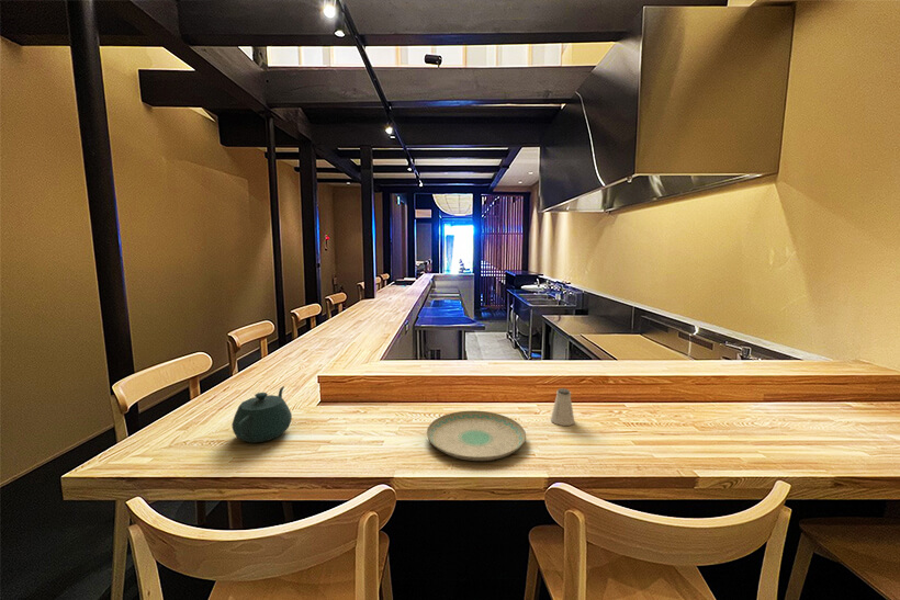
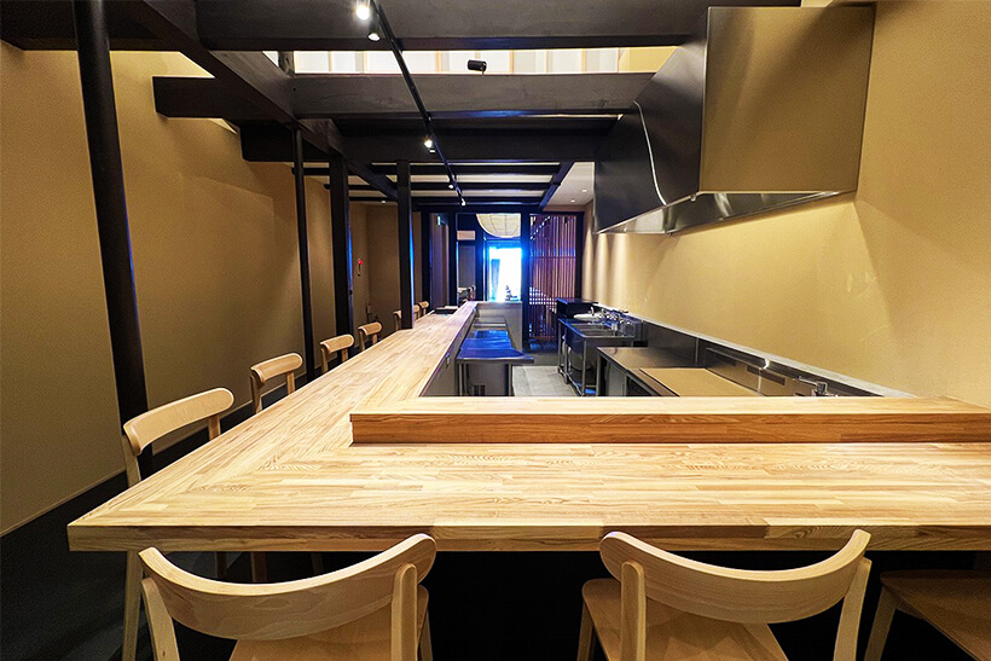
- saltshaker [550,387,576,427]
- plate [426,410,527,462]
- teapot [230,385,293,444]
